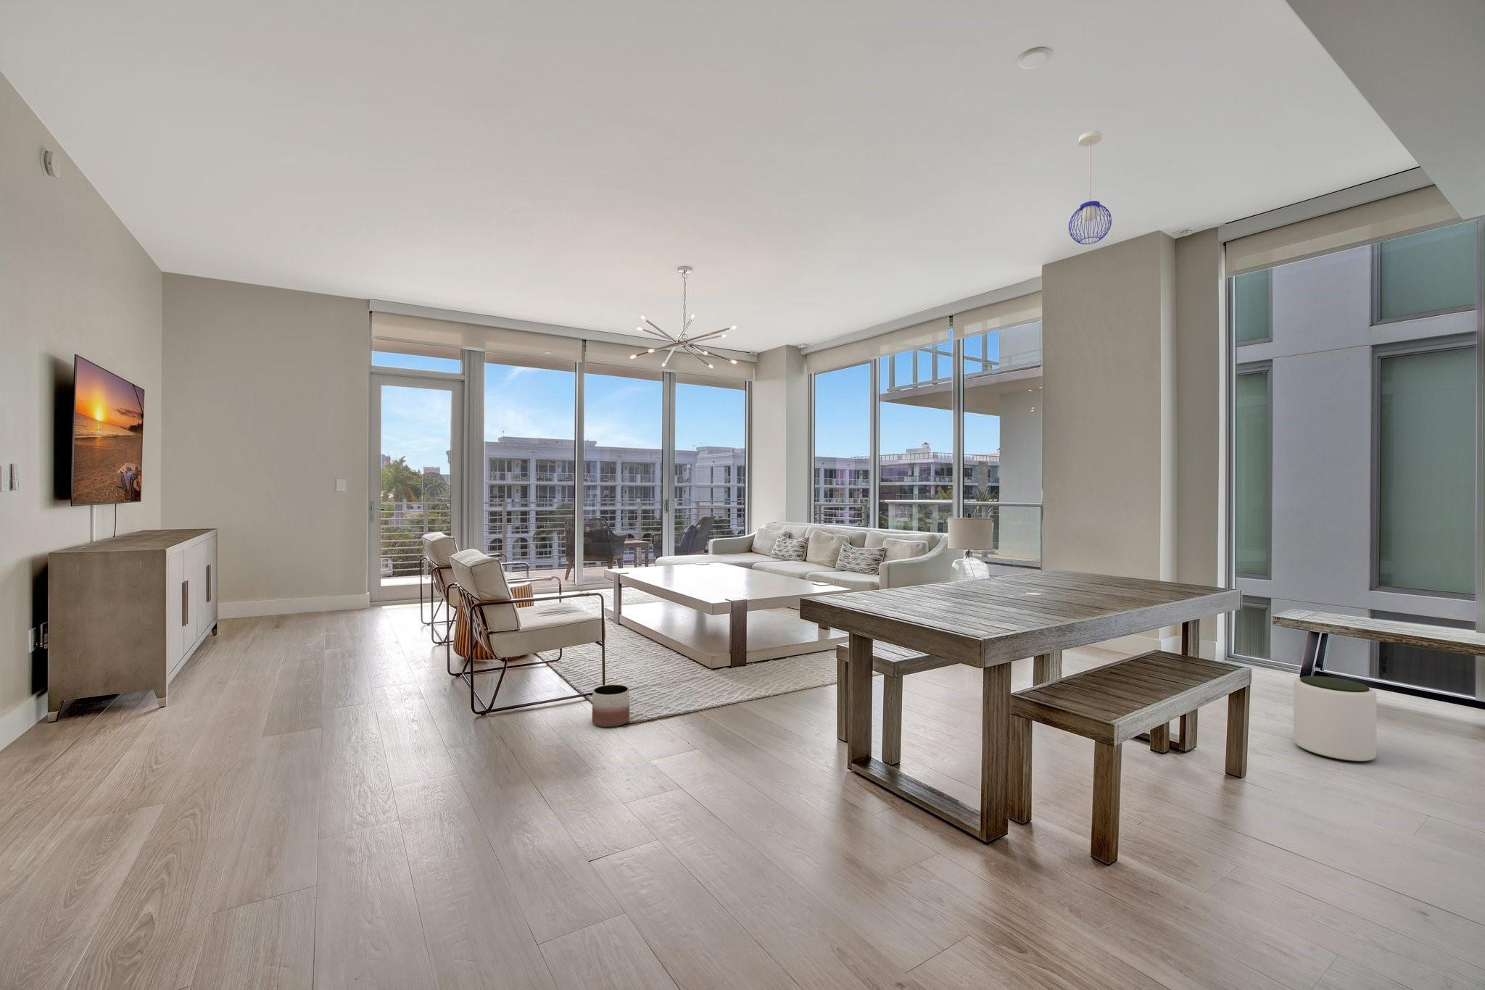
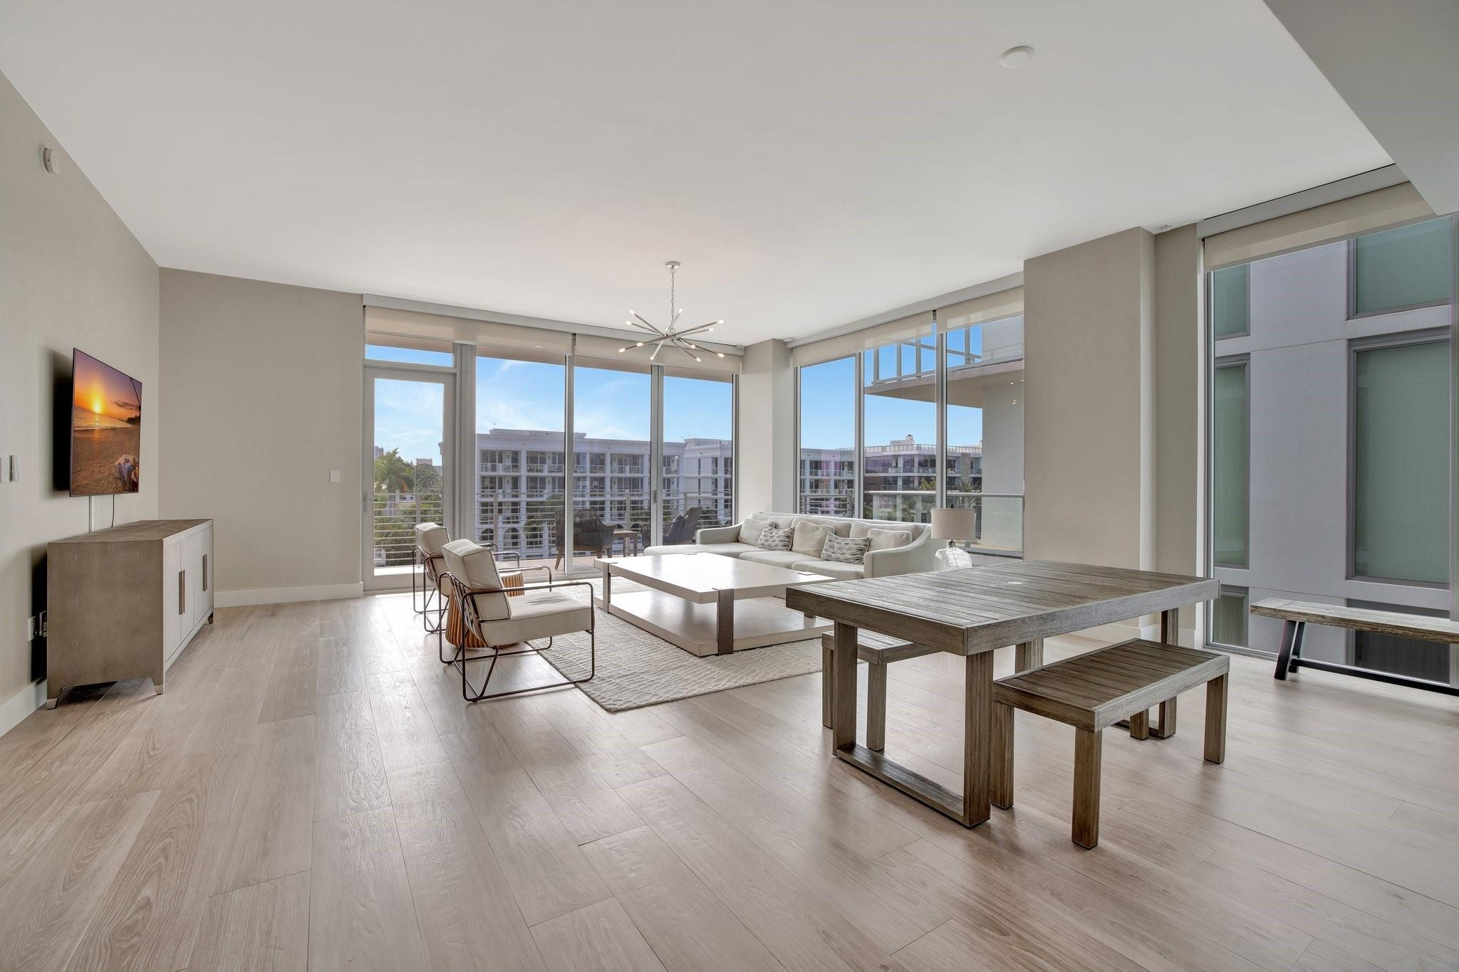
- planter [592,684,630,728]
- pendant light [1068,130,1113,245]
- plant pot [1293,675,1377,762]
